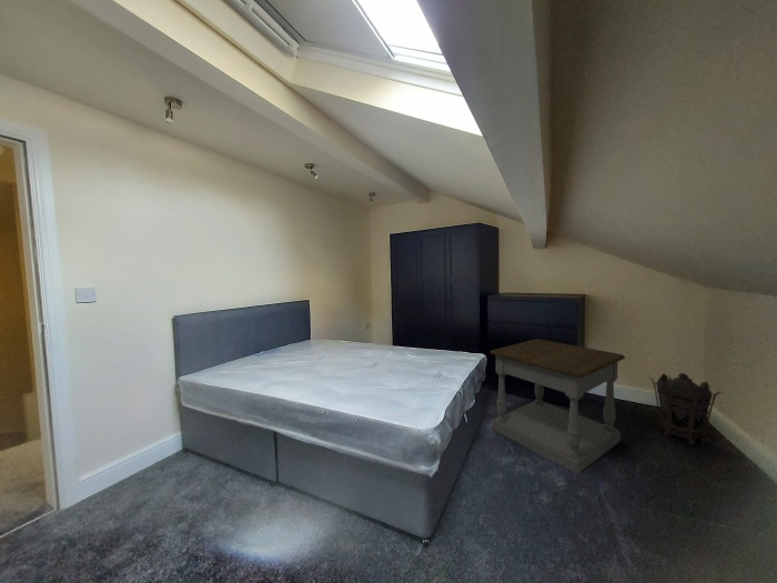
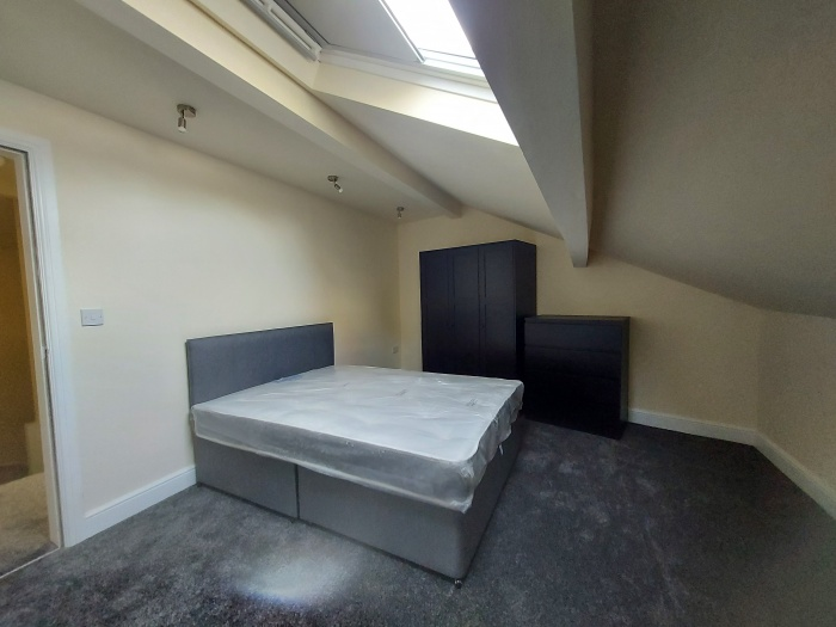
- side table [490,338,626,474]
- lantern [648,372,724,446]
